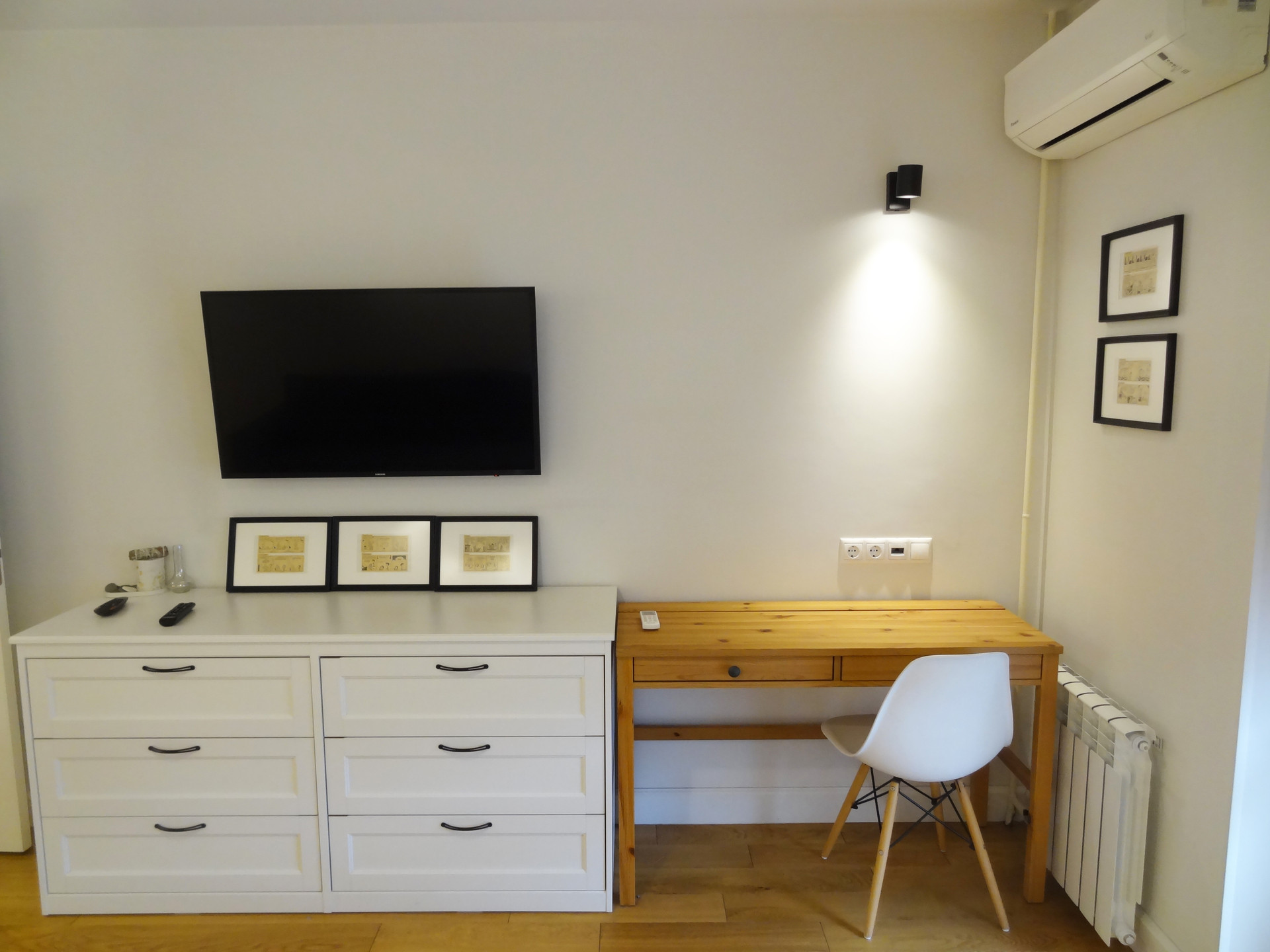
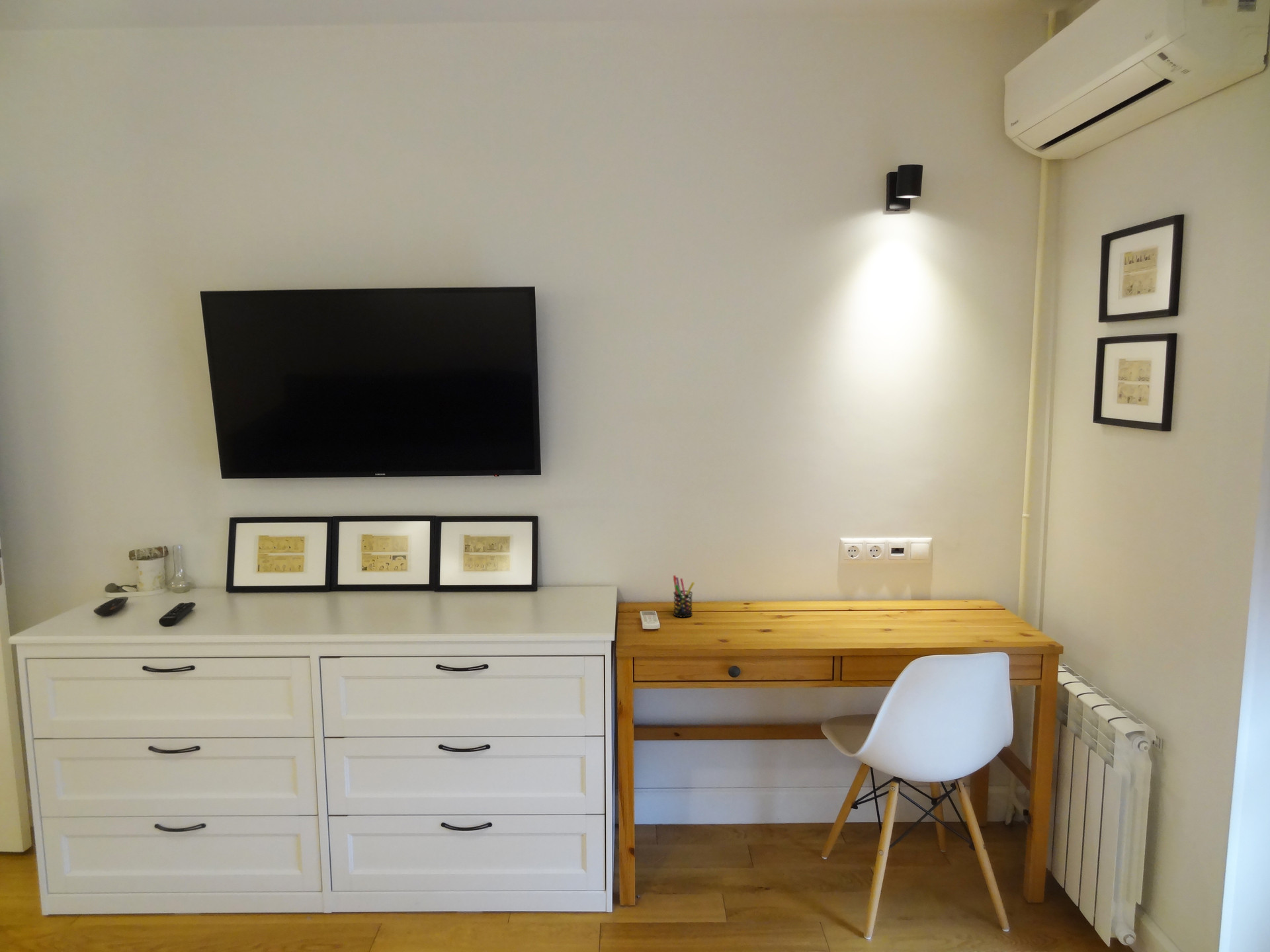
+ pen holder [673,575,695,618]
